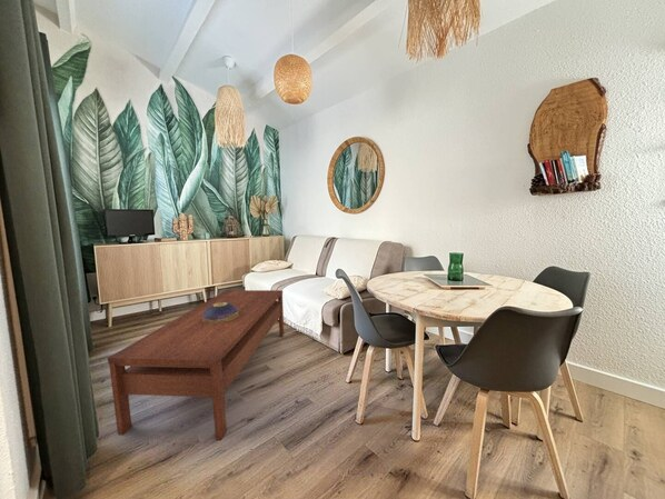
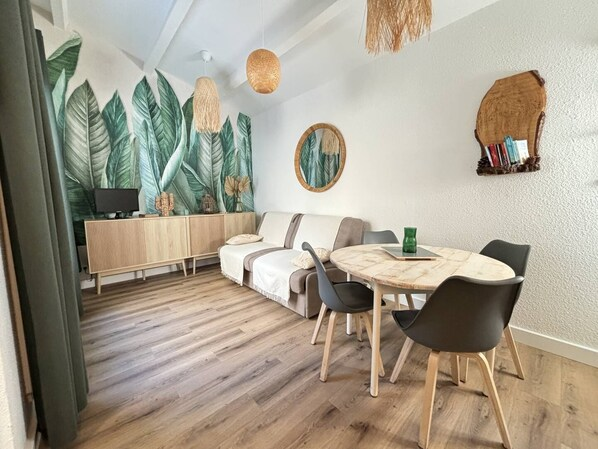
- decorative bowl [202,302,239,323]
- coffee table [107,289,285,441]
